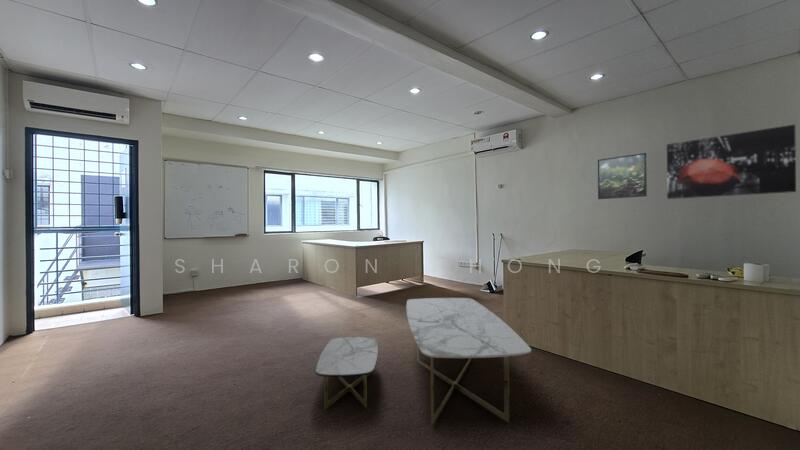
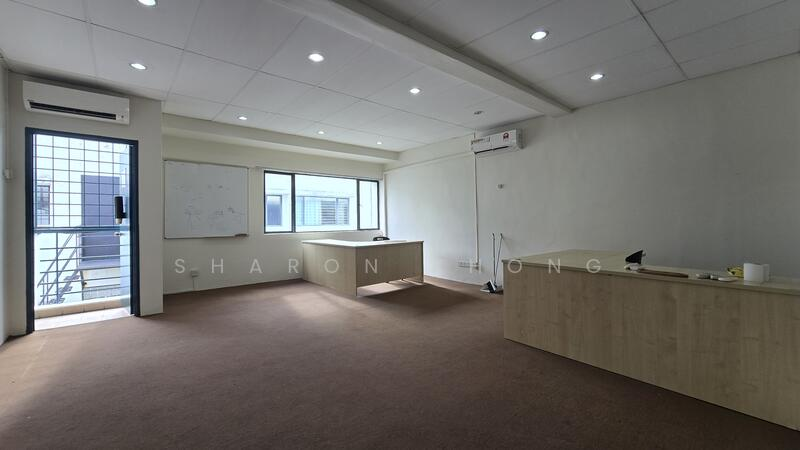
- wall art [666,123,797,200]
- coffee table [315,297,532,426]
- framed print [597,152,648,200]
